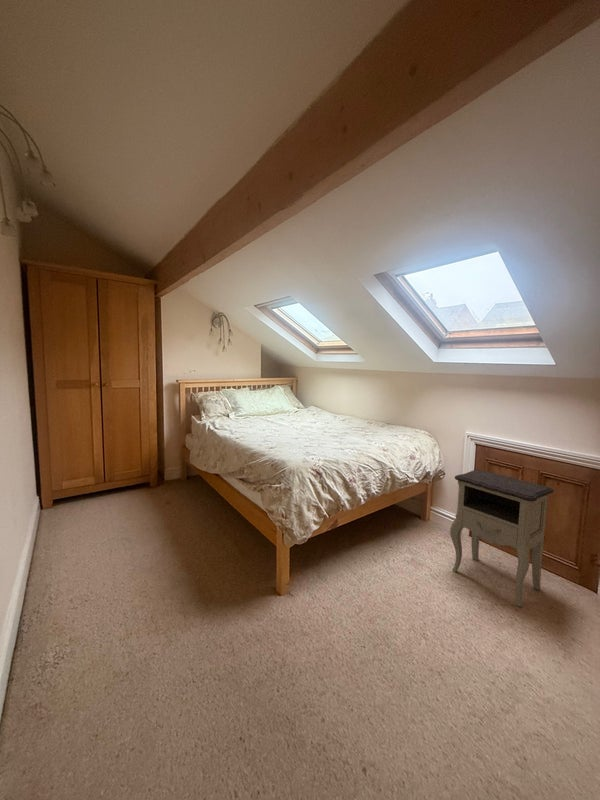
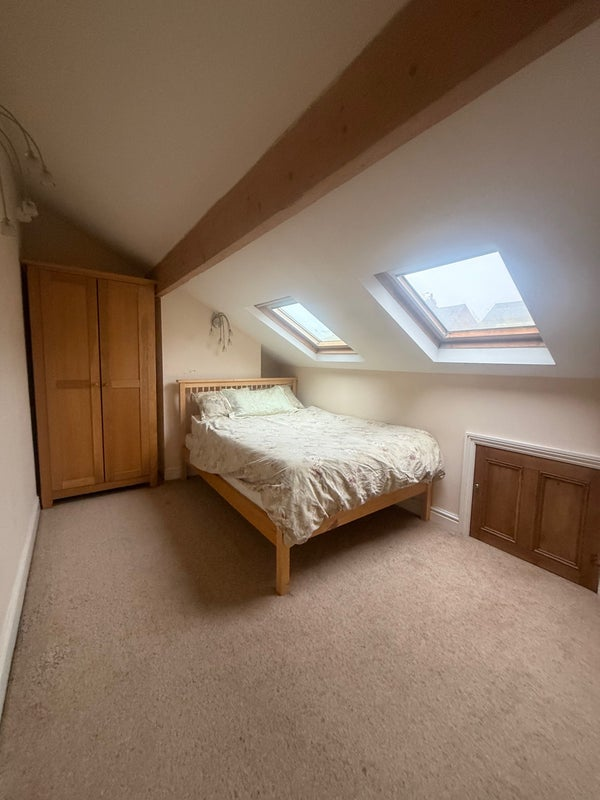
- nightstand [449,468,555,608]
